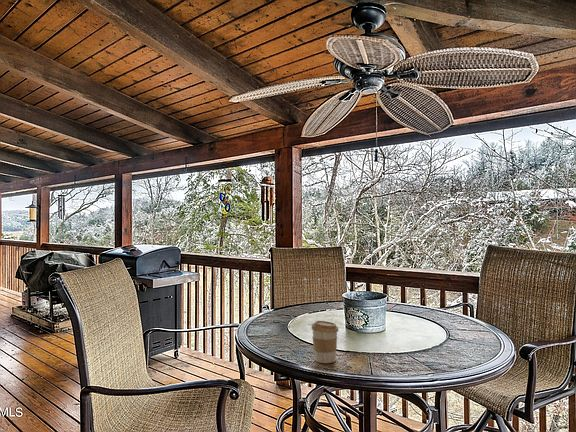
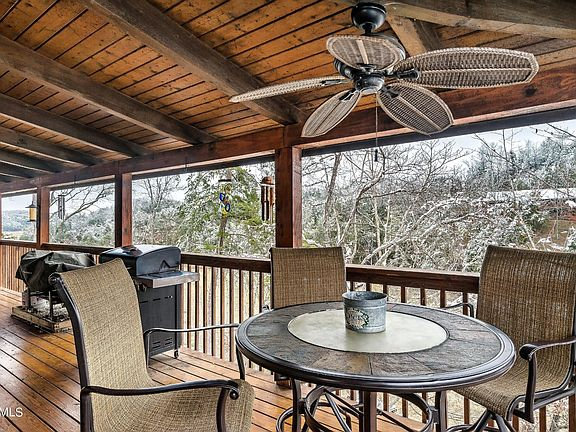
- coffee cup [311,320,339,364]
